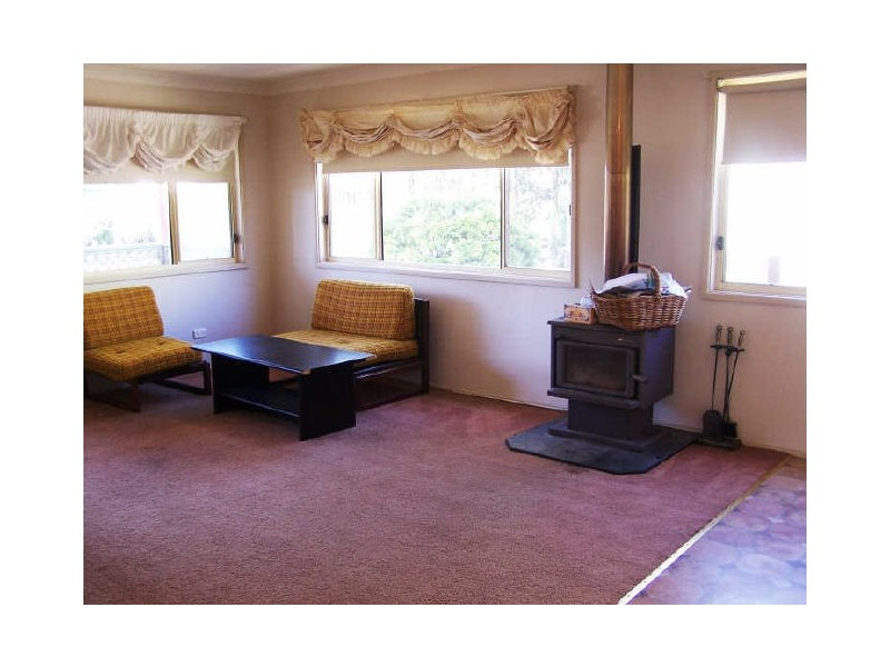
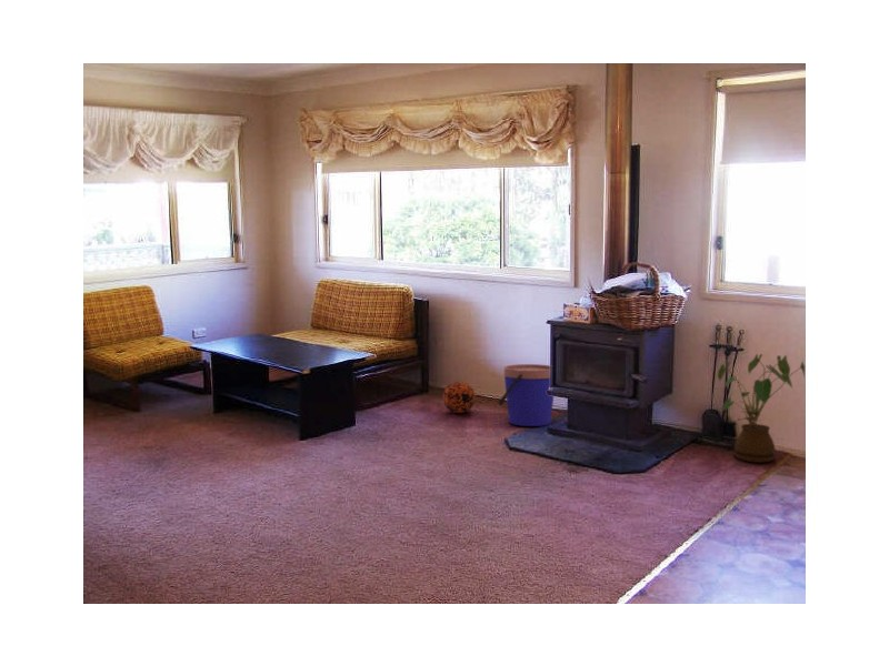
+ house plant [717,353,806,463]
+ decorative ball [442,381,477,414]
+ bucket [498,363,555,427]
